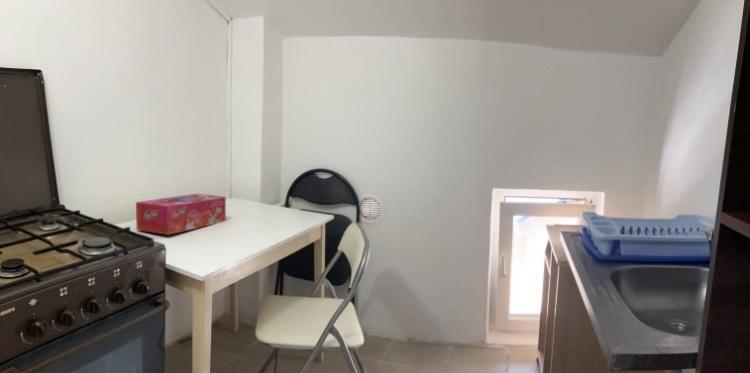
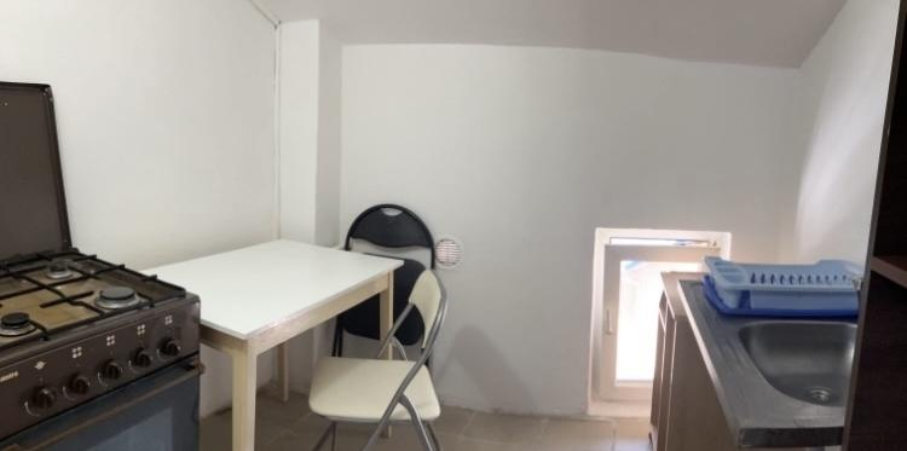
- tissue box [135,193,227,236]
